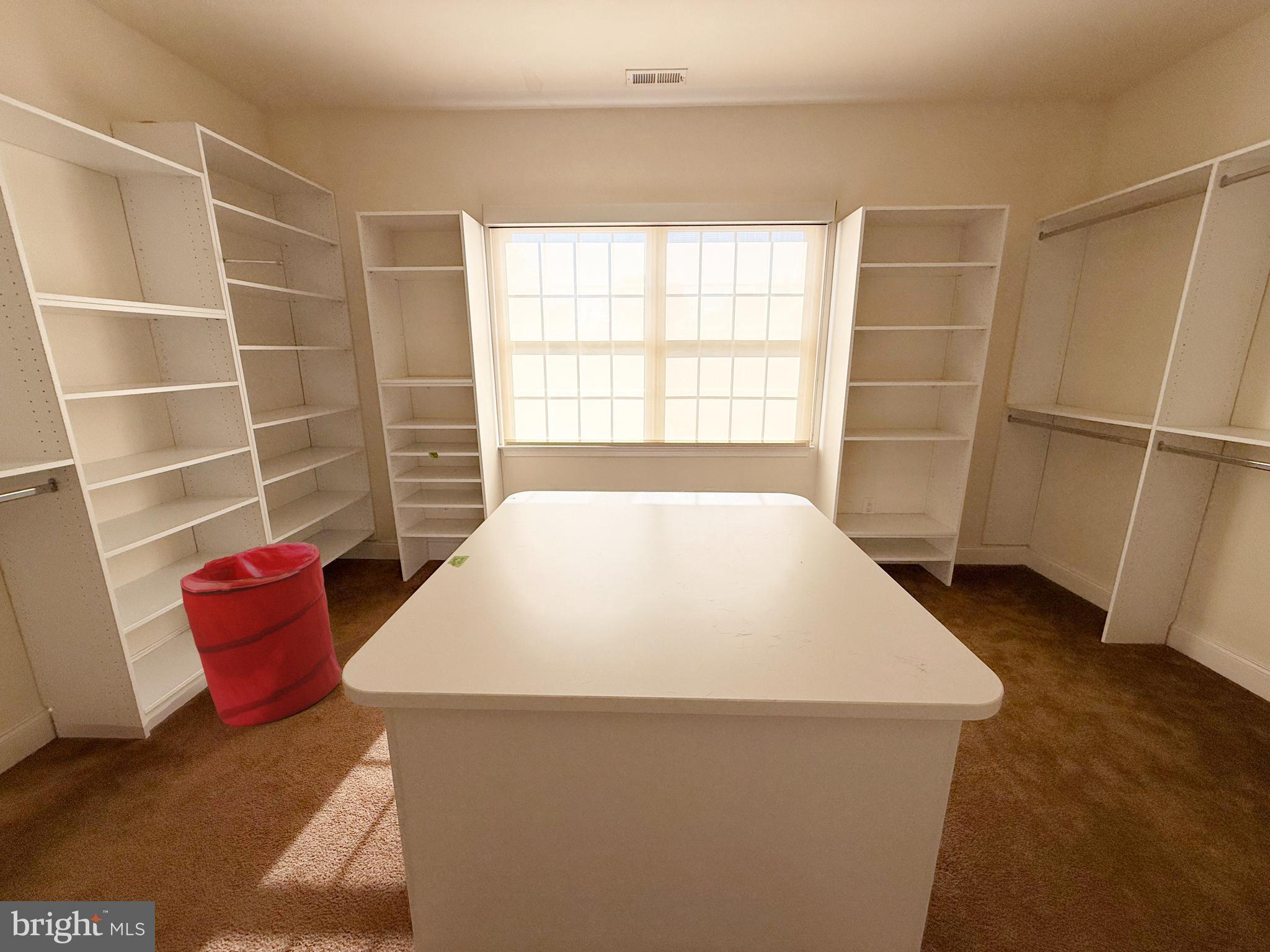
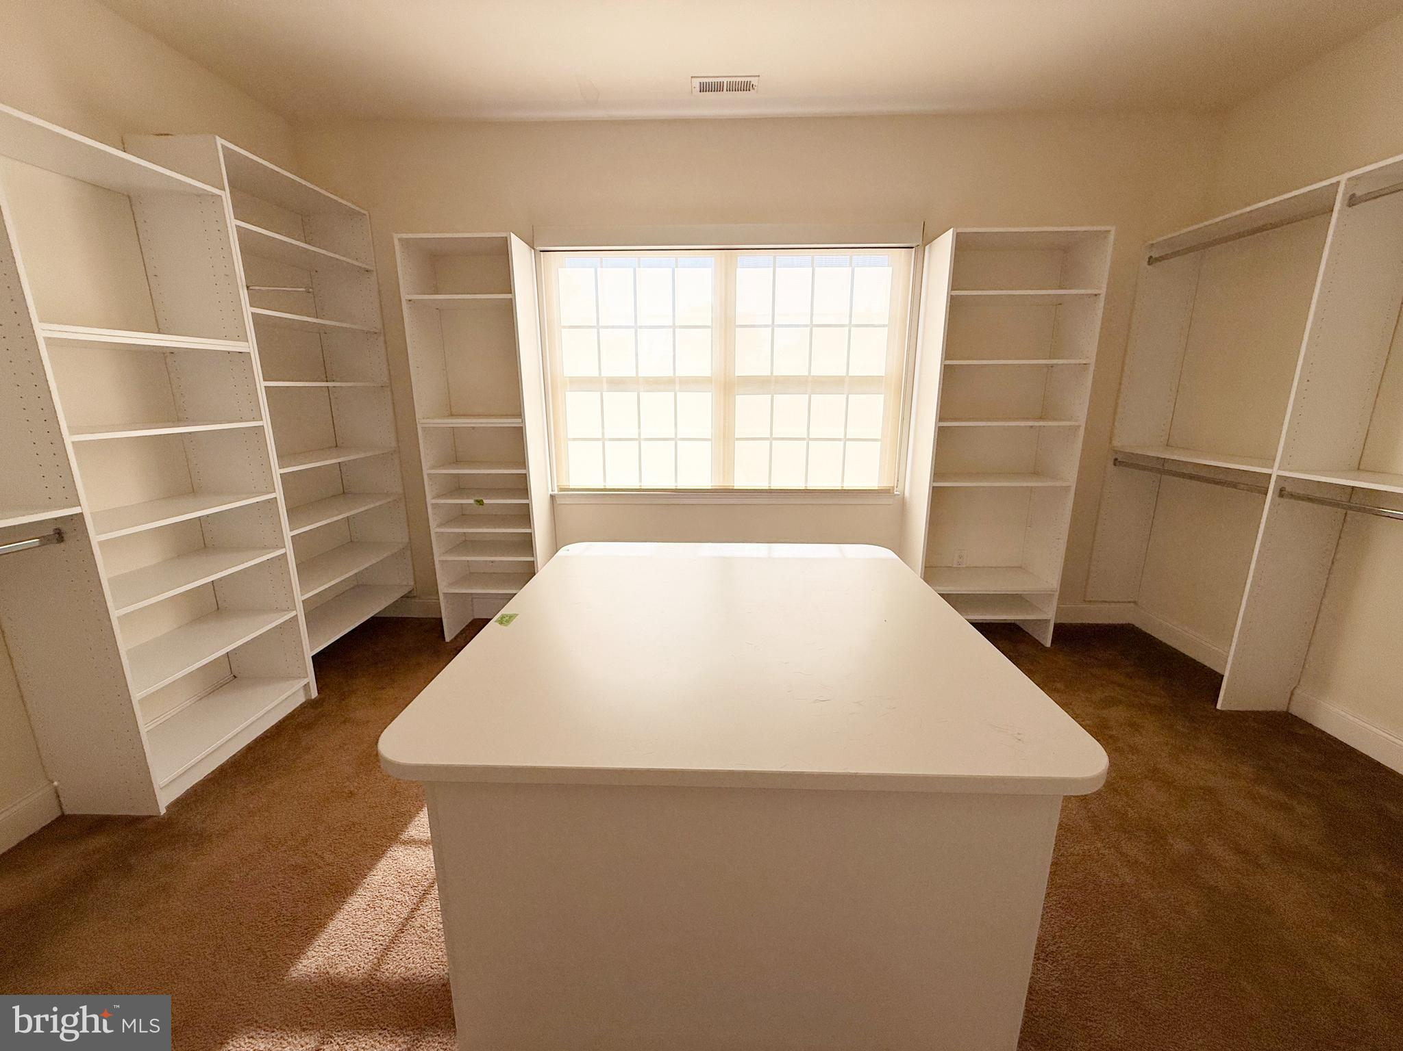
- laundry hamper [180,542,342,727]
